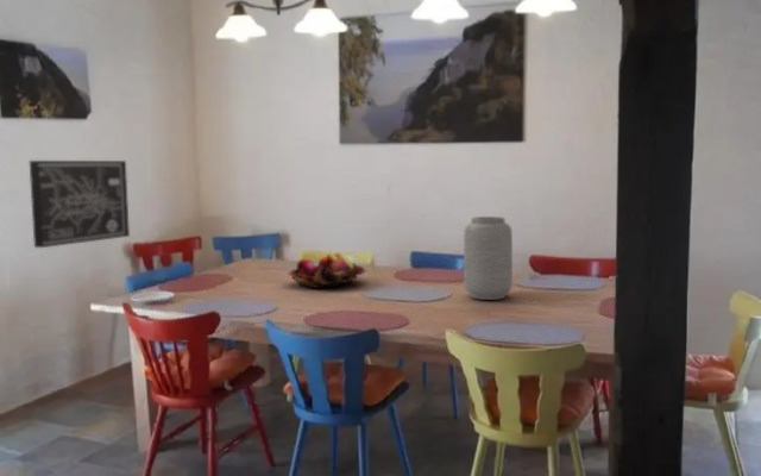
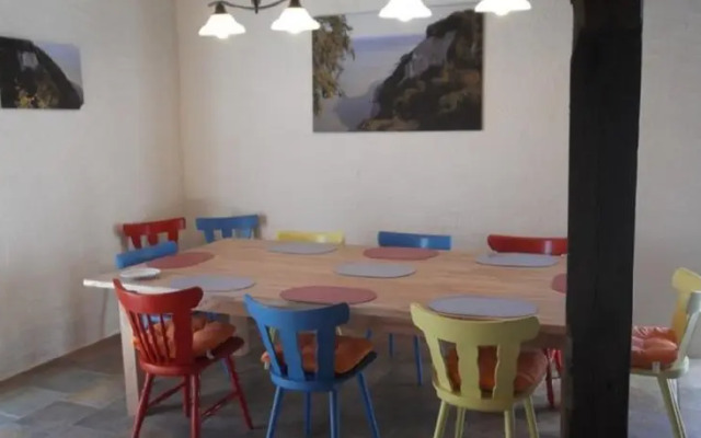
- wall art [29,159,131,249]
- vase [463,215,514,301]
- fruit basket [287,251,366,289]
